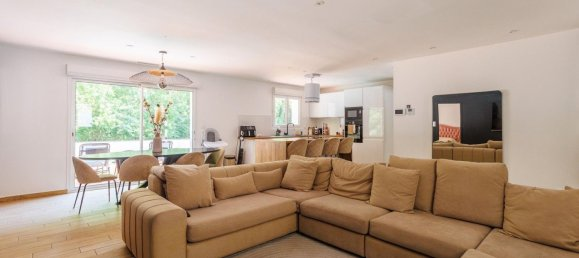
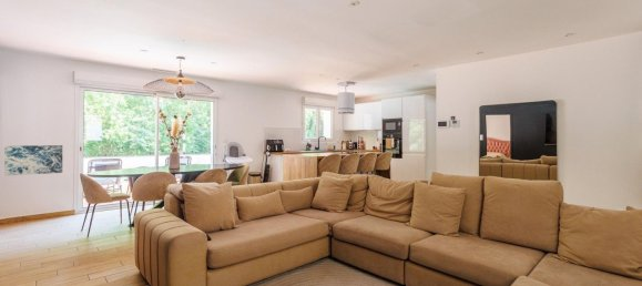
+ wall art [3,144,63,176]
